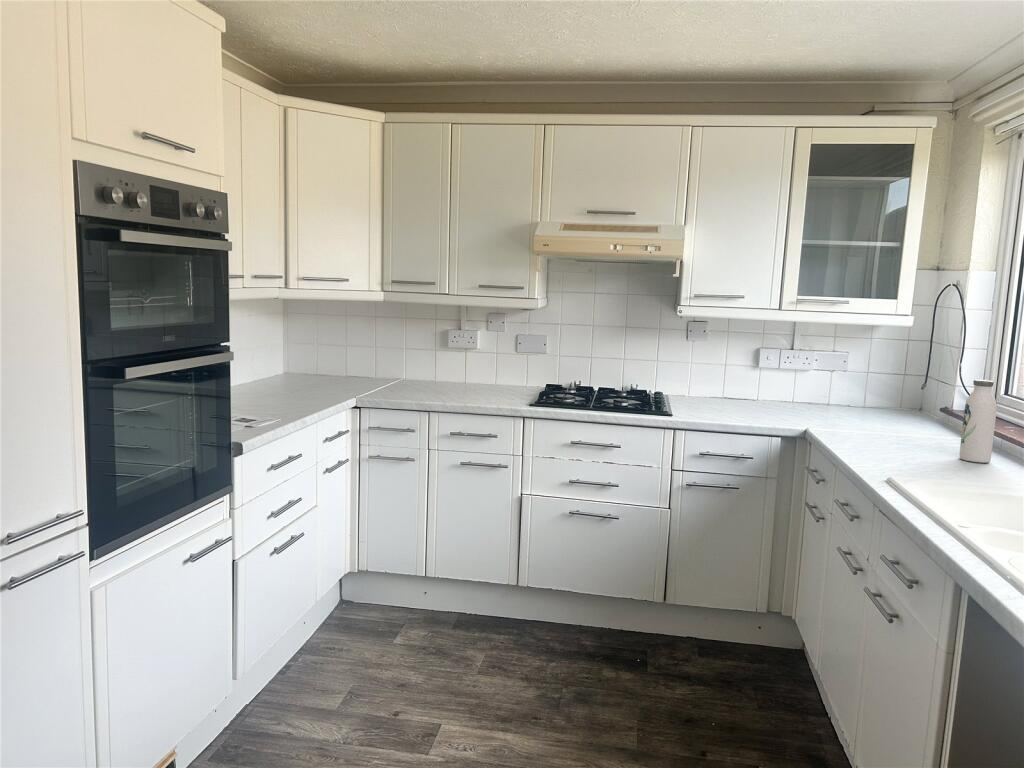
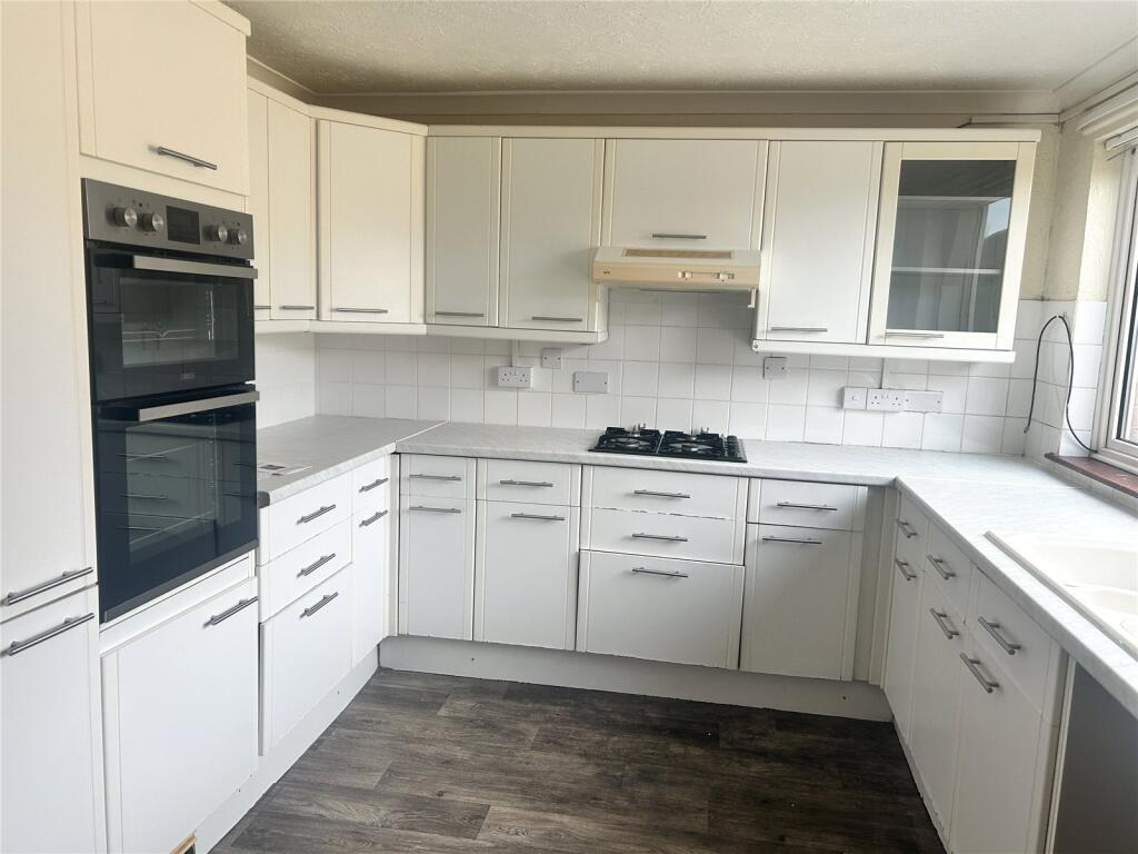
- water bottle [959,379,998,464]
